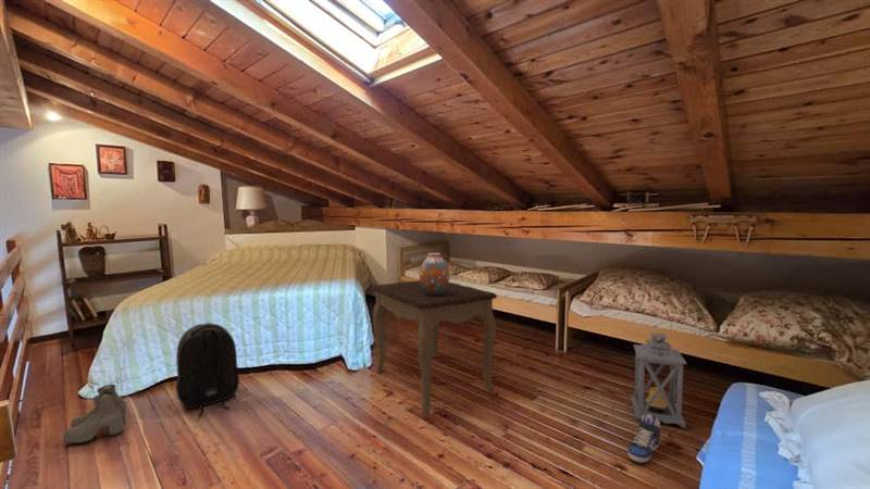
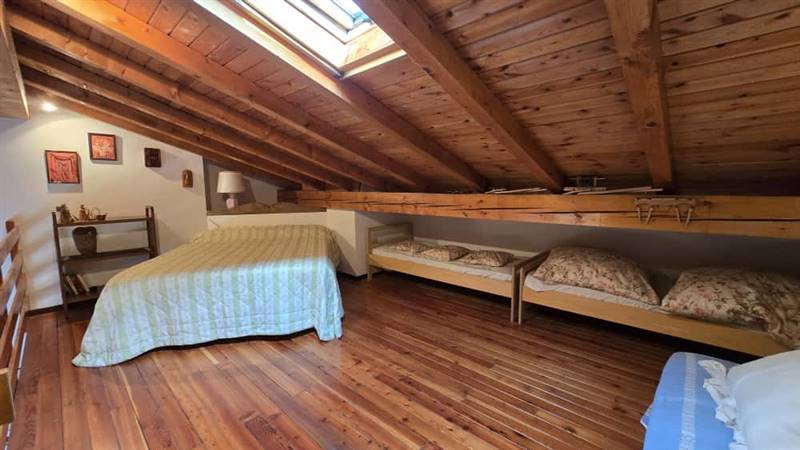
- vase [419,252,451,296]
- side table [371,279,498,416]
- sneaker [626,414,661,463]
- lantern [630,331,687,429]
- boots [62,384,127,444]
- backpack [175,322,240,418]
